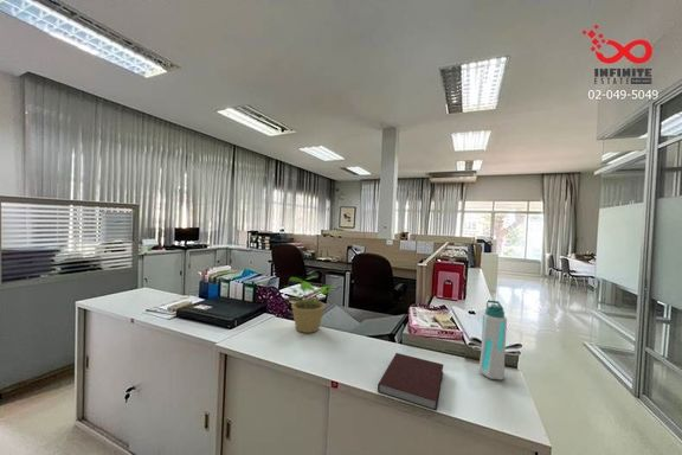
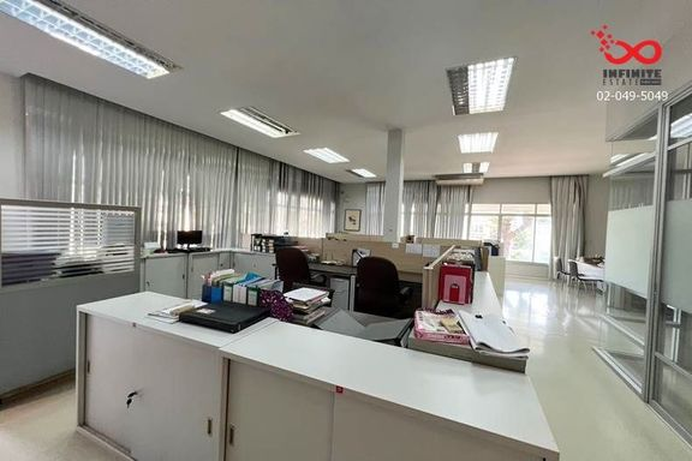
- notebook [377,352,444,411]
- water bottle [478,299,508,382]
- potted plant [282,275,335,334]
